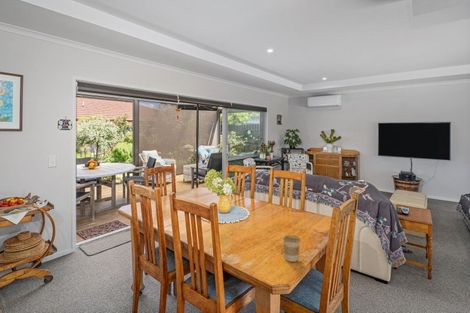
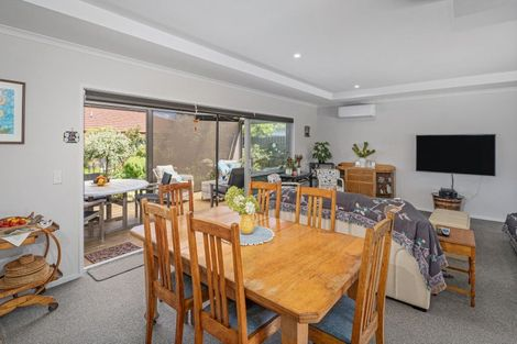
- coffee cup [282,234,301,263]
